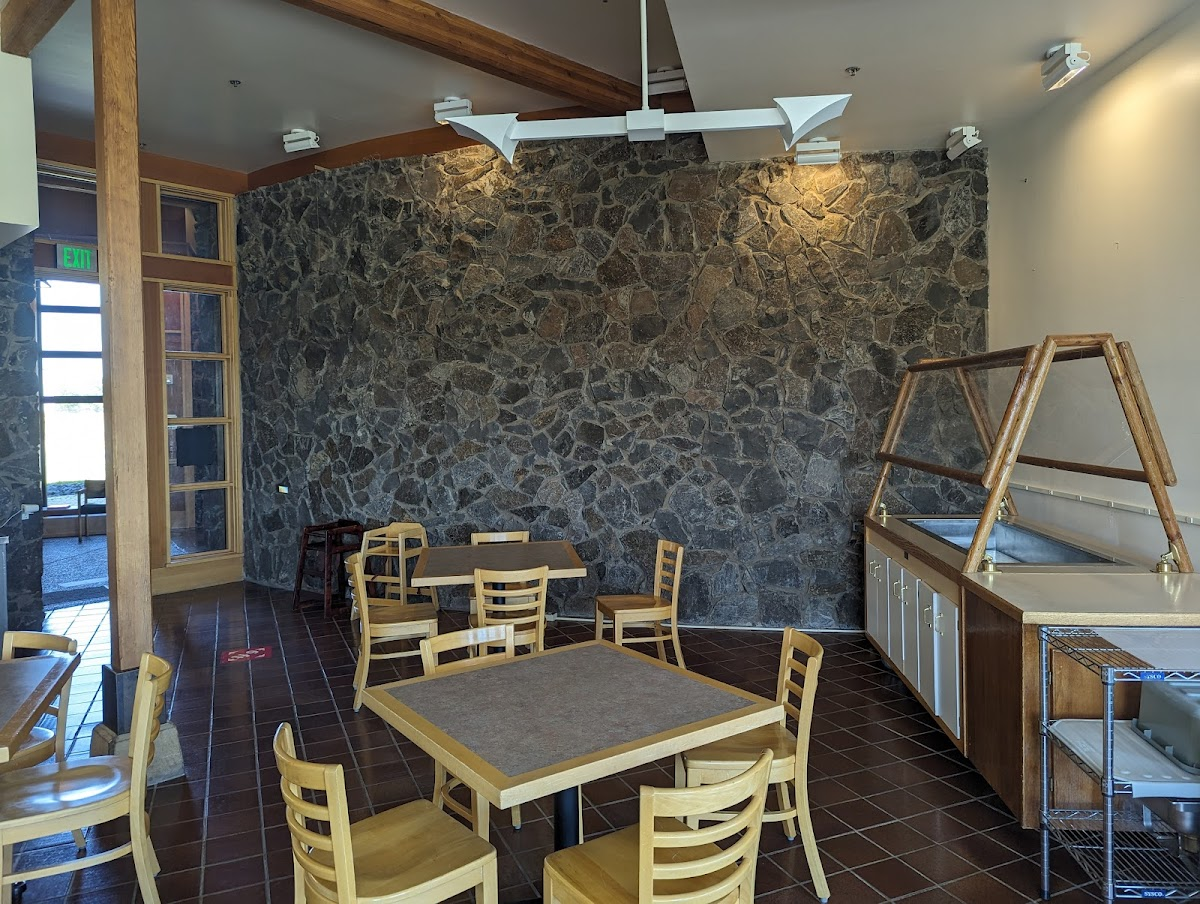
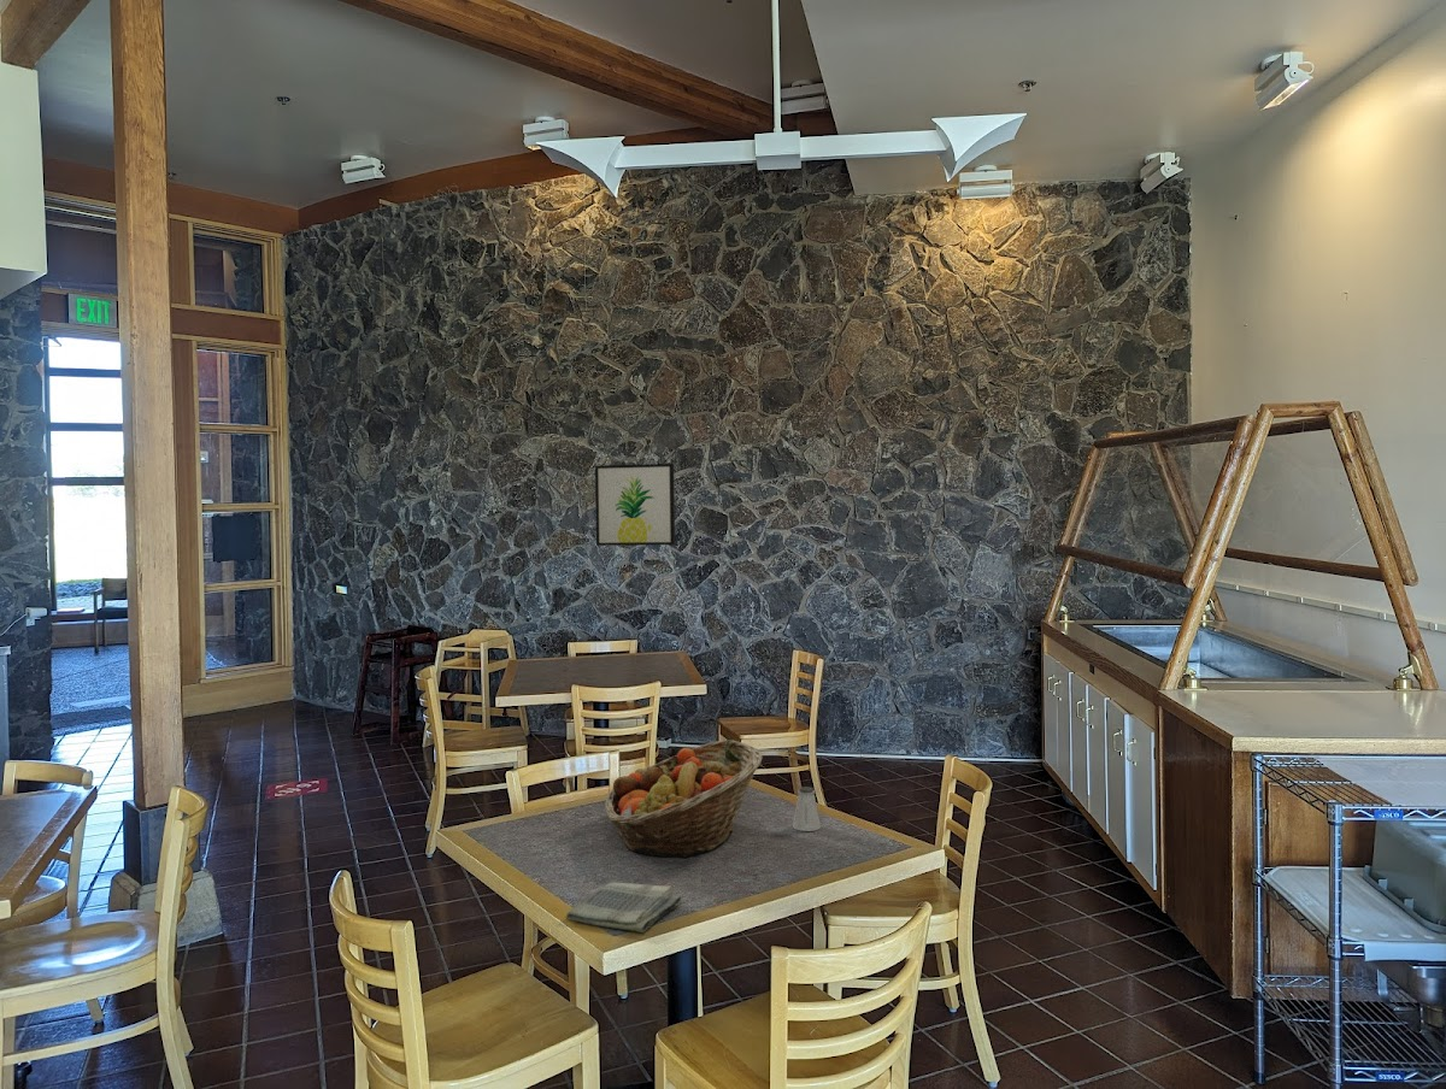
+ dish towel [565,882,683,934]
+ fruit basket [604,738,764,859]
+ saltshaker [792,785,822,832]
+ wall art [594,463,676,547]
